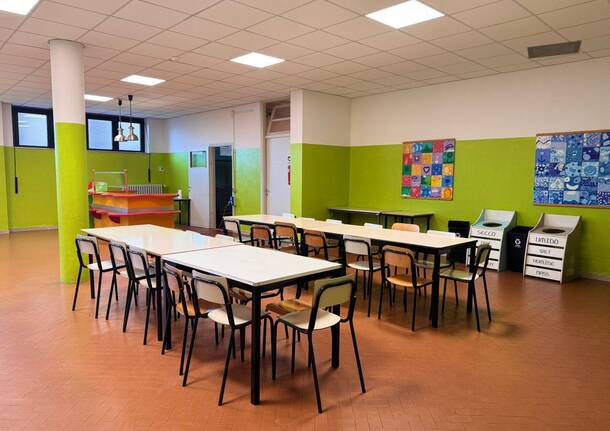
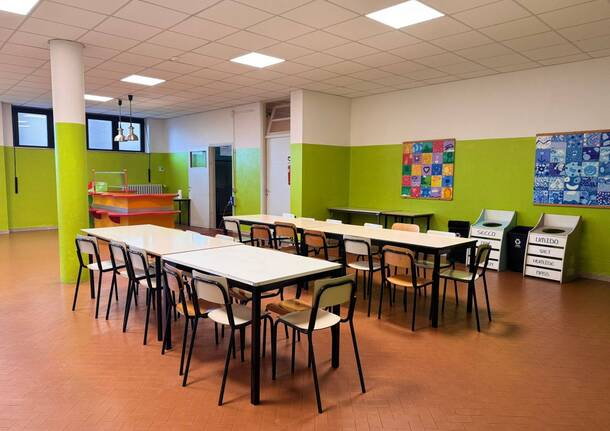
- ceiling vent [526,40,583,60]
